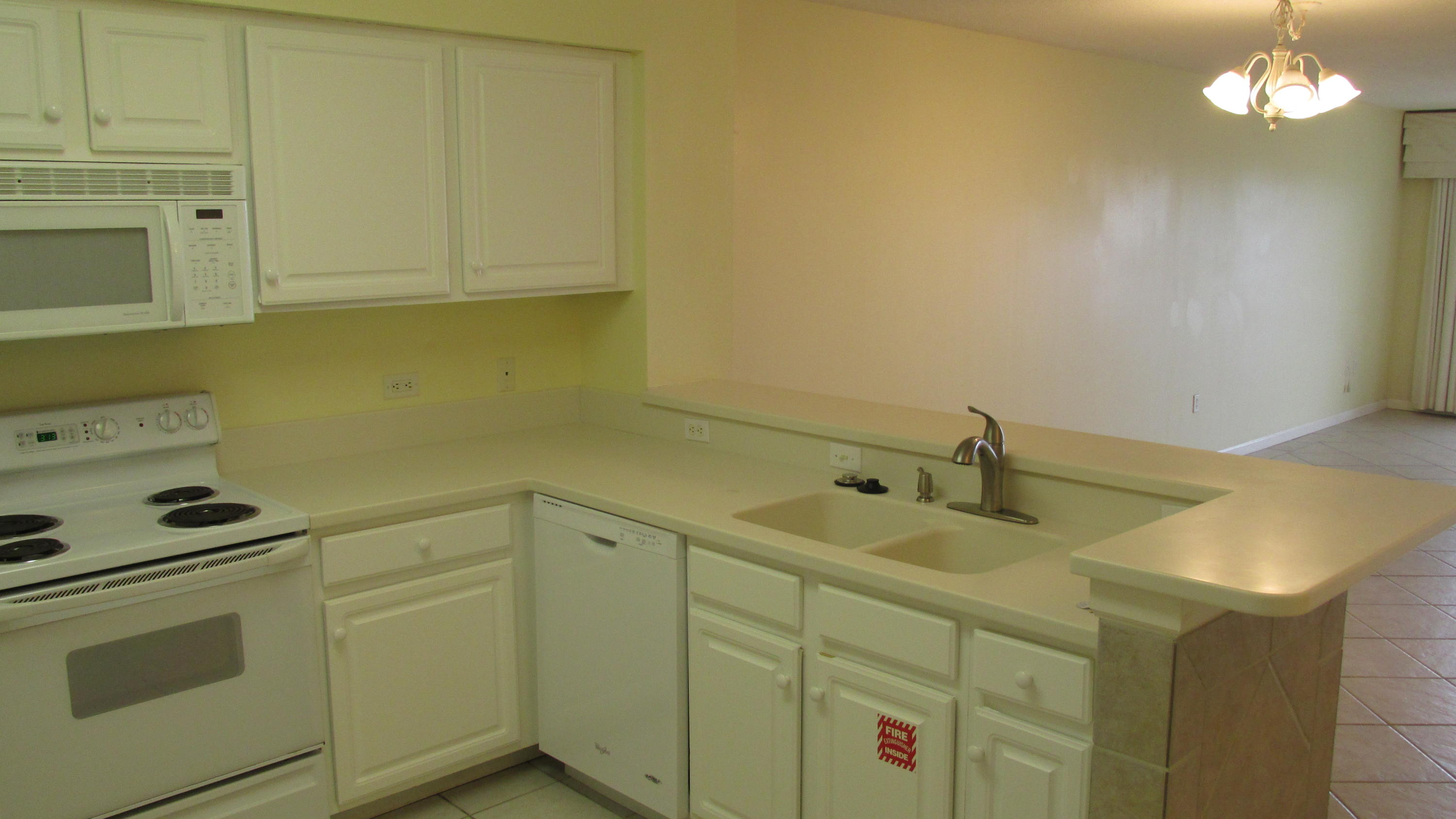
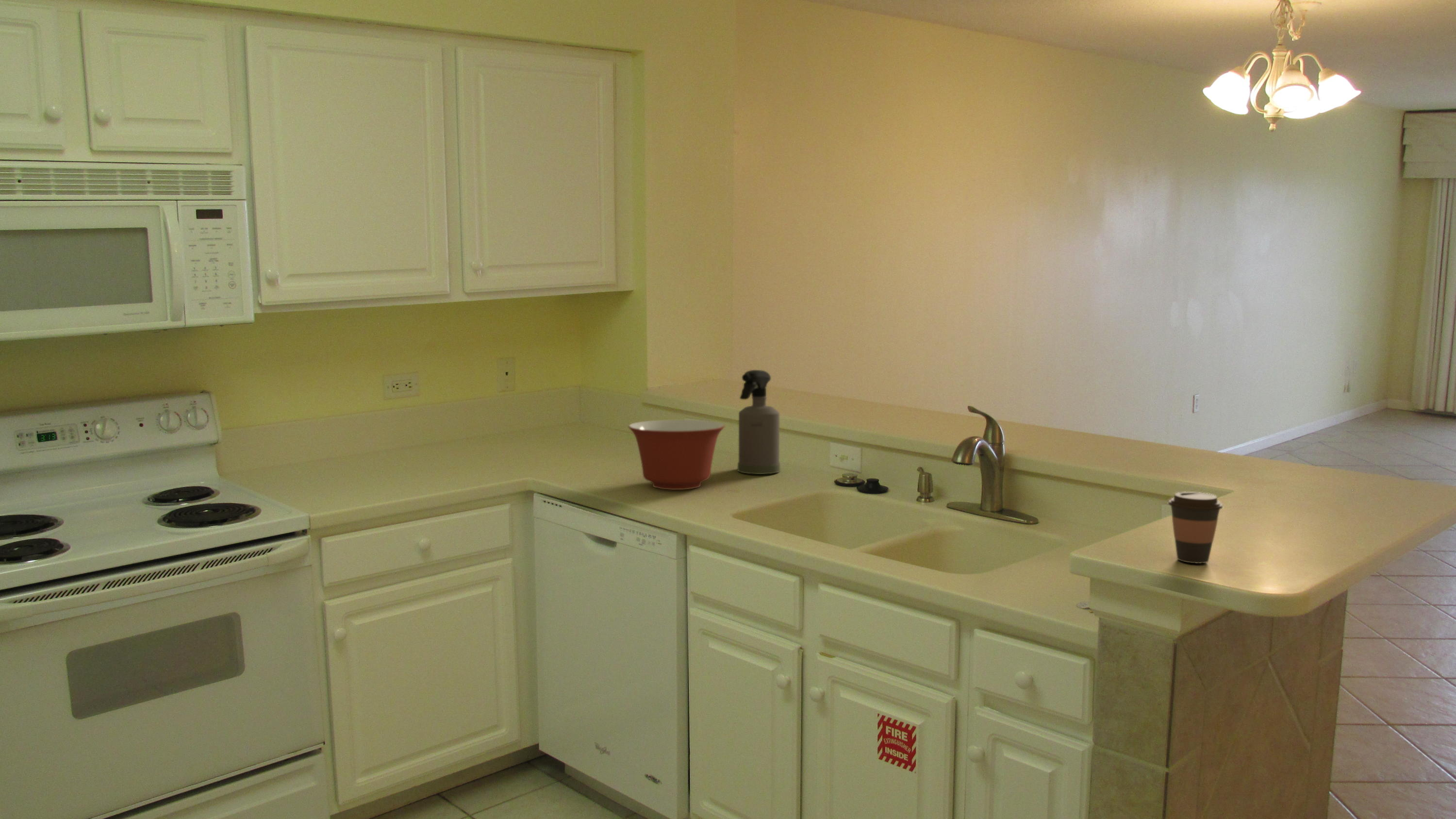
+ coffee cup [1167,491,1224,564]
+ mixing bowl [628,419,726,490]
+ spray bottle [737,369,781,475]
